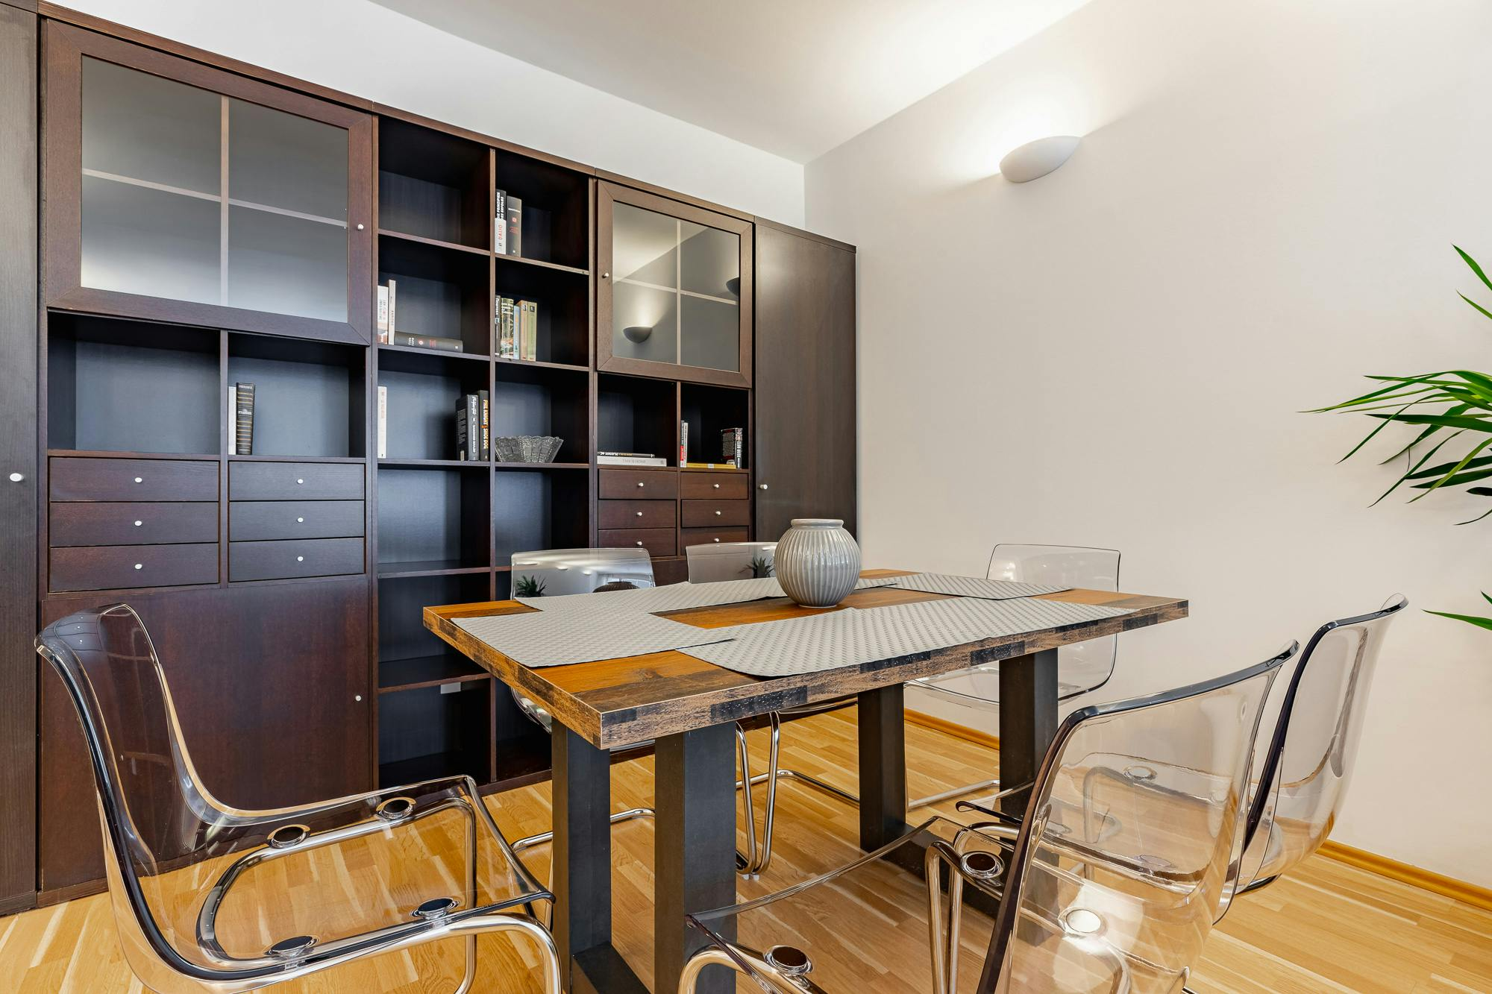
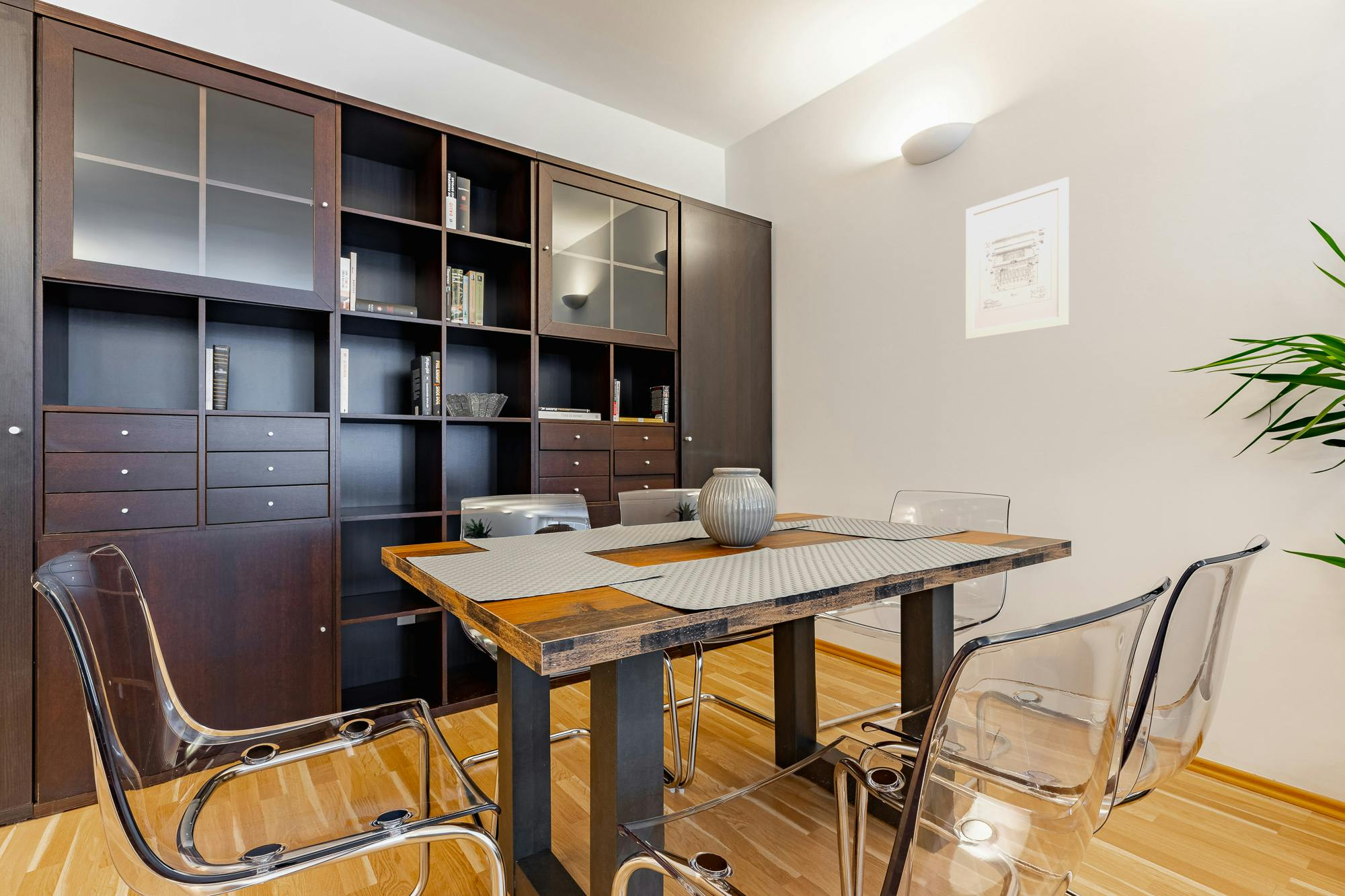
+ wall art [965,176,1069,340]
